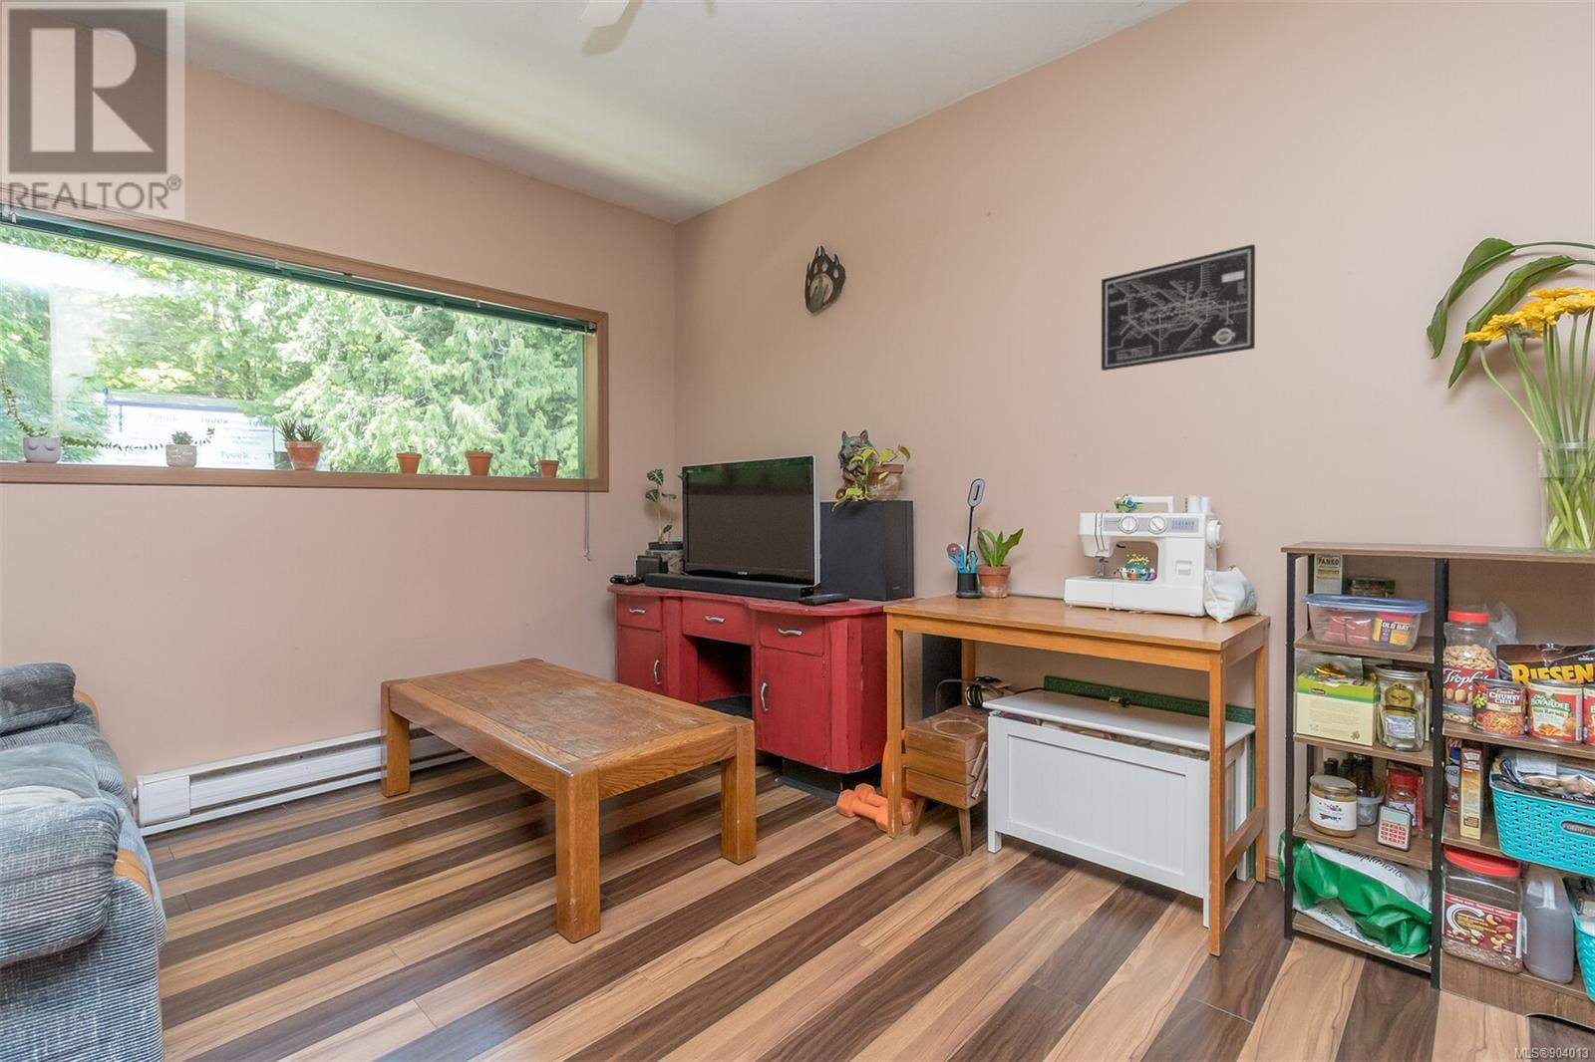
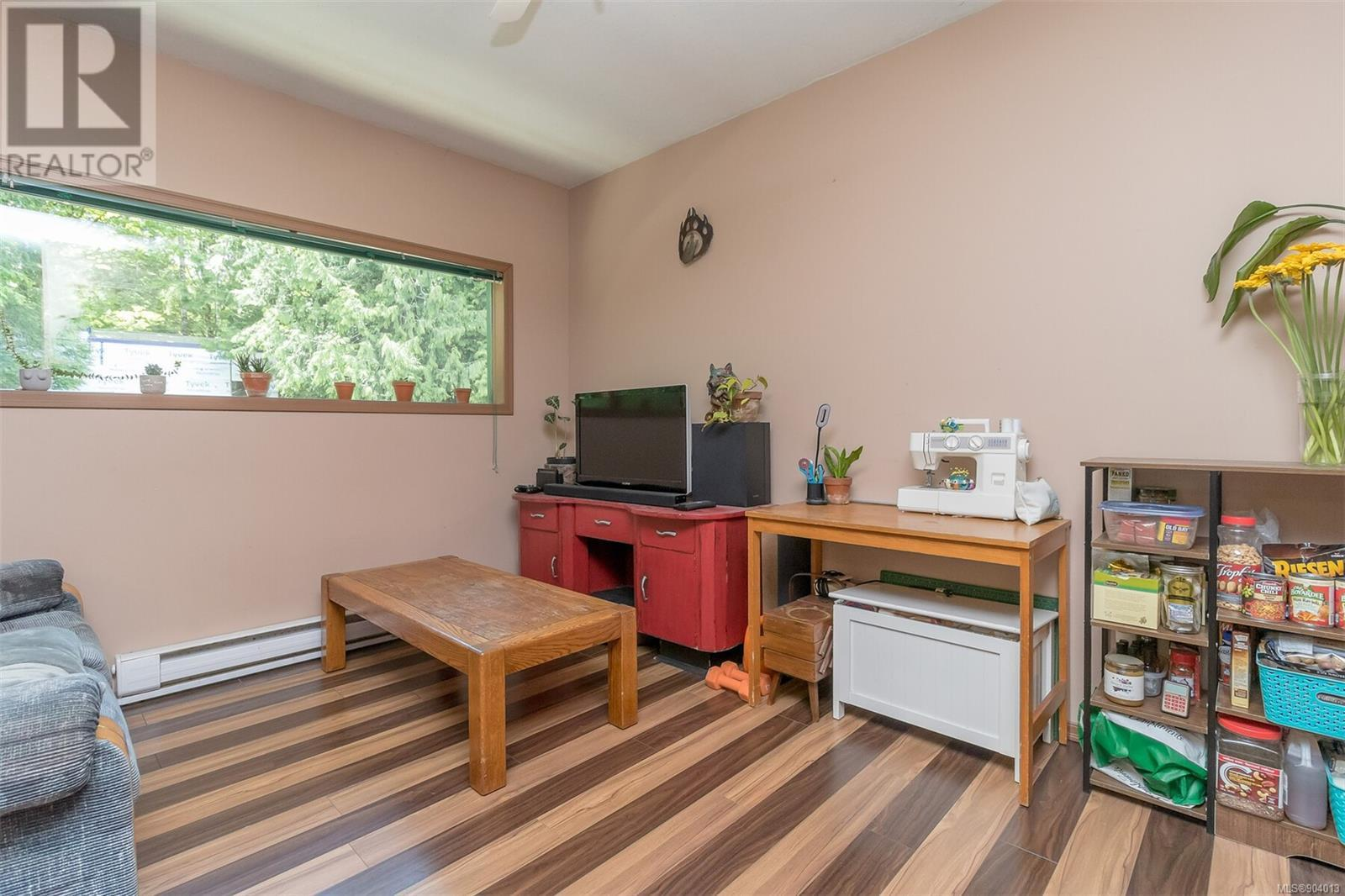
- wall art [1100,243,1256,372]
